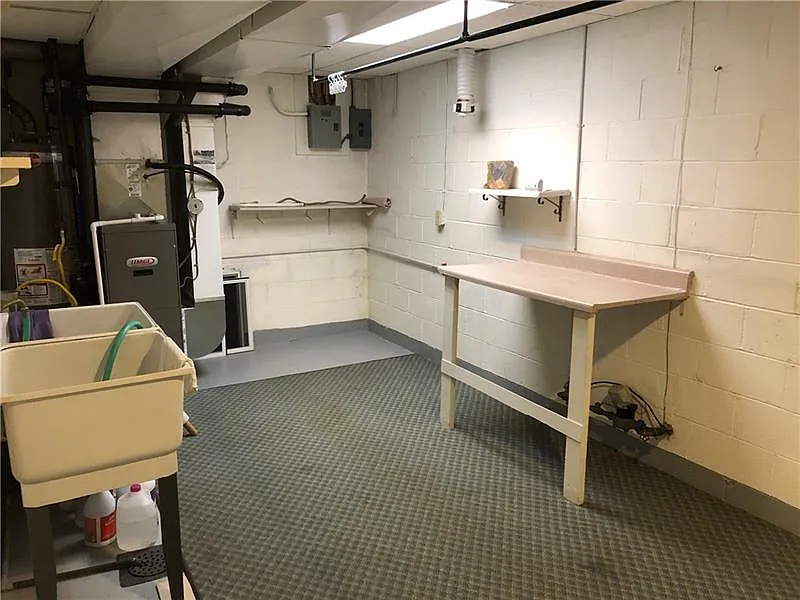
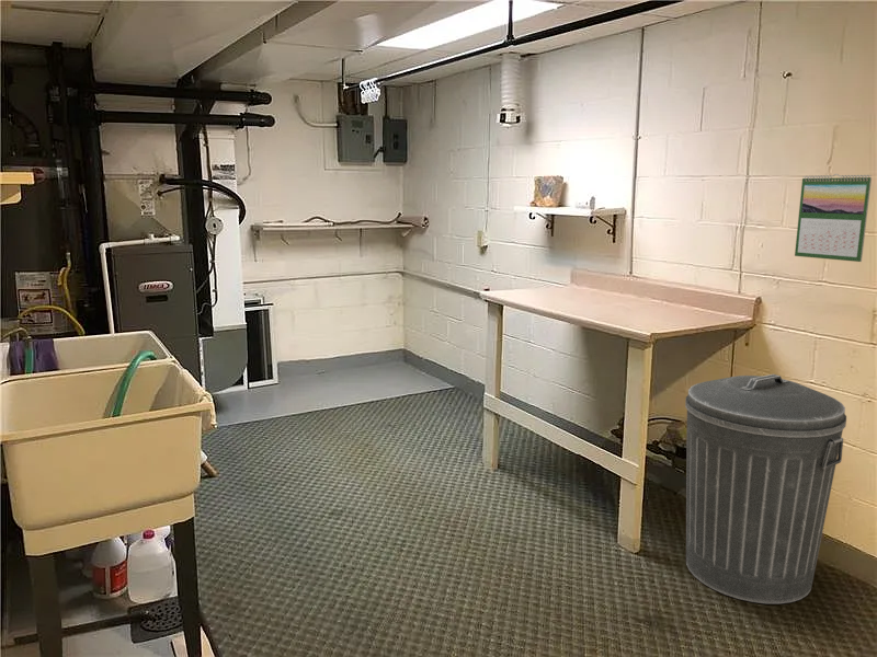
+ calendar [794,173,873,263]
+ trash can [684,373,847,604]
